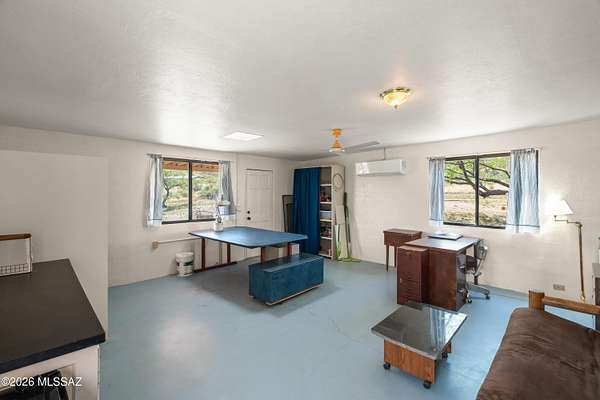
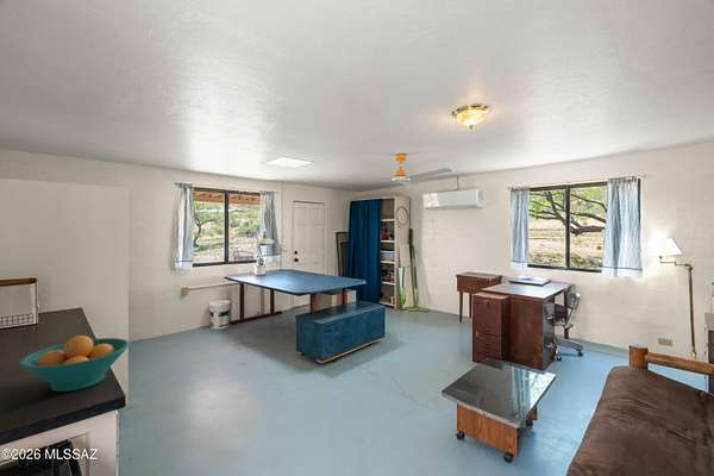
+ fruit bowl [18,334,131,393]
